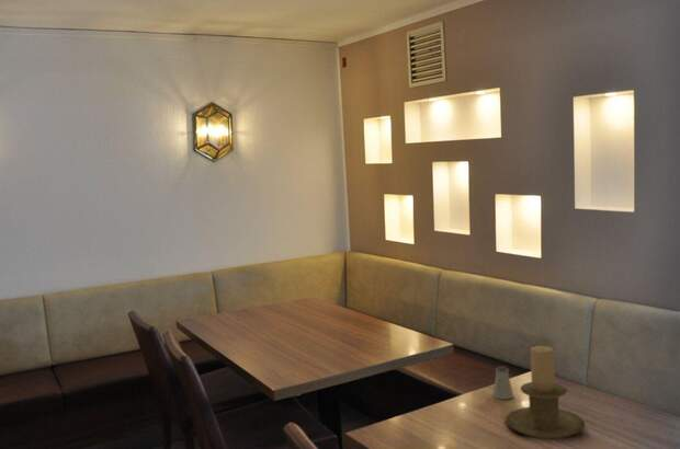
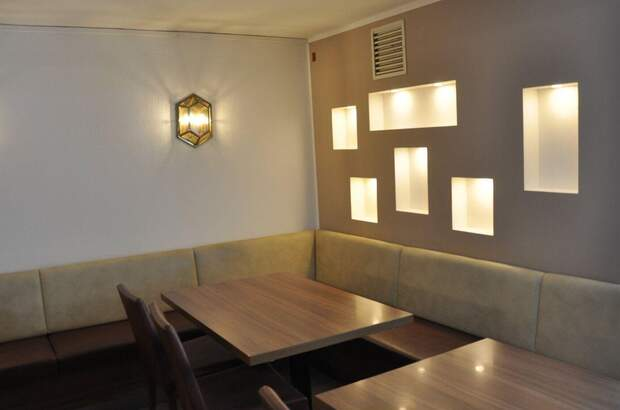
- candle holder [505,345,586,440]
- saltshaker [491,365,514,401]
